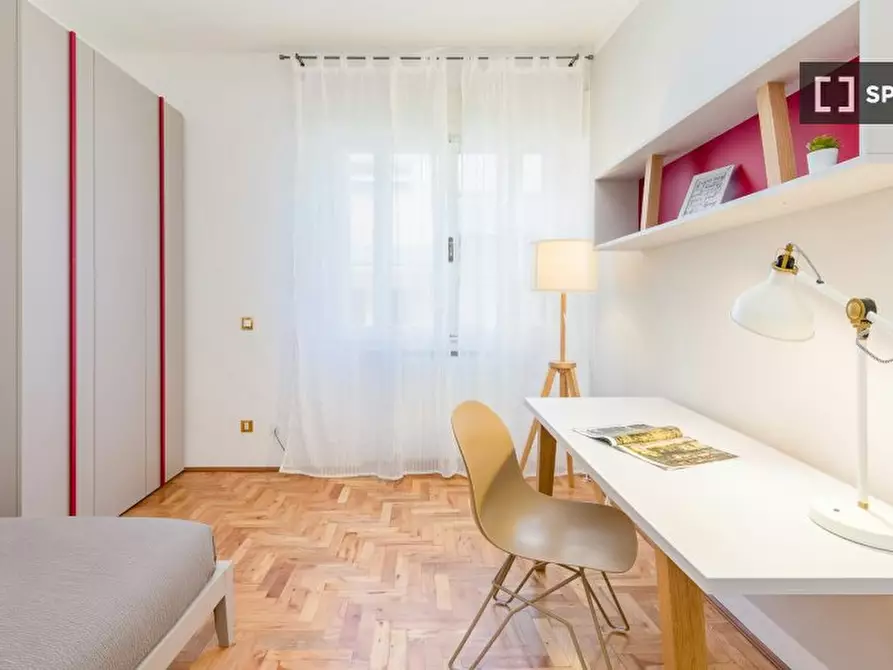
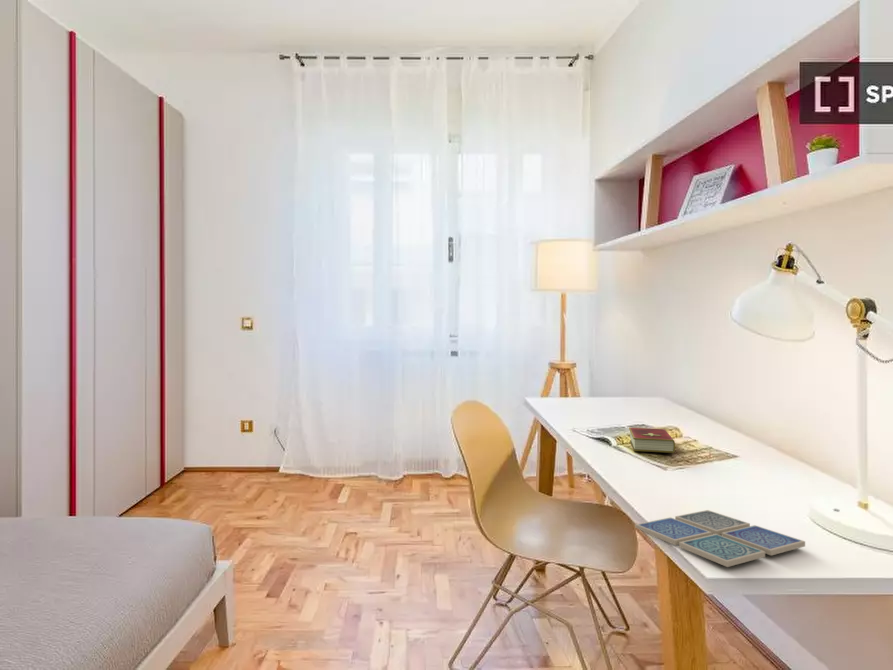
+ drink coaster [634,509,806,568]
+ hardcover book [628,427,676,454]
